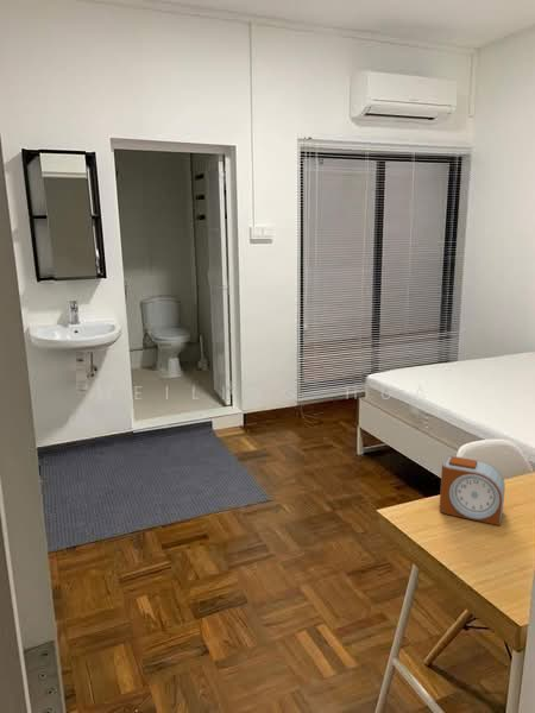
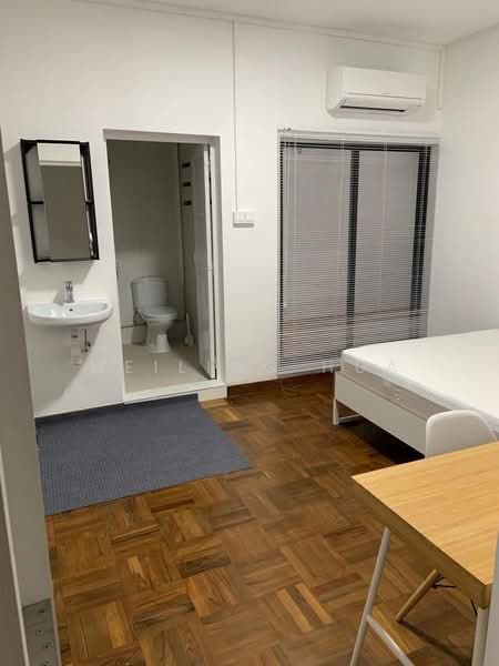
- alarm clock [439,455,506,526]
